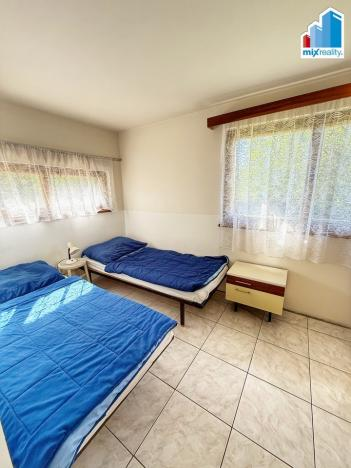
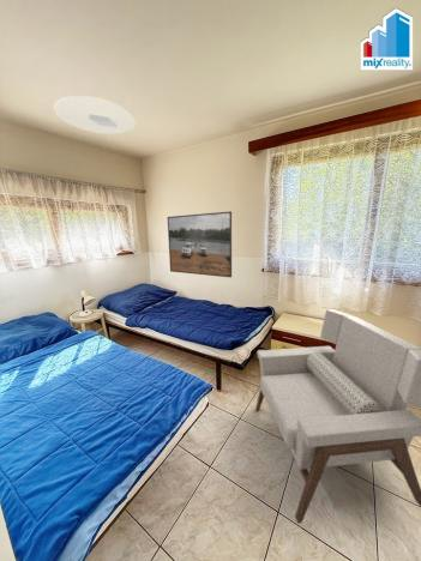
+ ceiling light [53,95,137,135]
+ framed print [167,210,233,278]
+ armchair [254,308,421,525]
